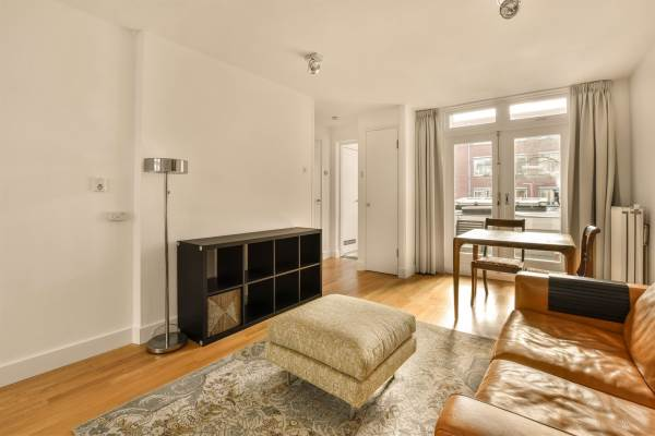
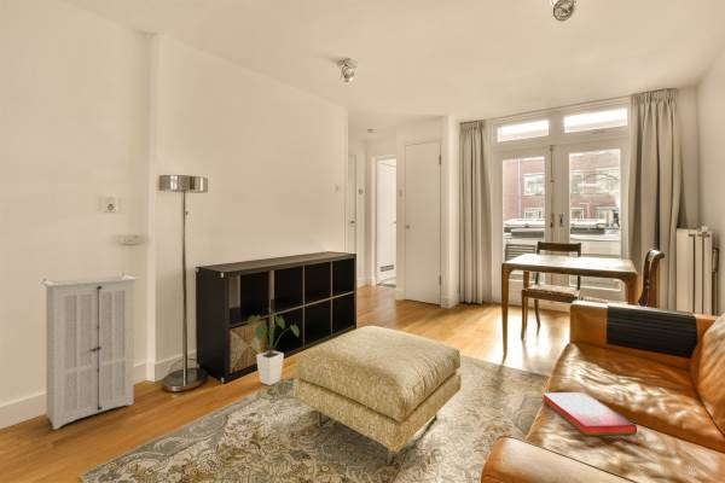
+ house plant [242,307,300,386]
+ hardback book [541,391,638,437]
+ storage cabinet [40,273,140,431]
